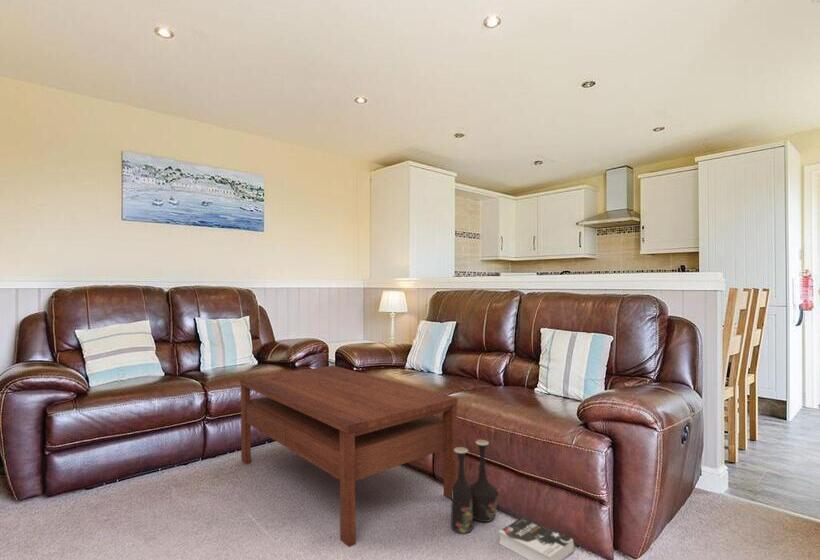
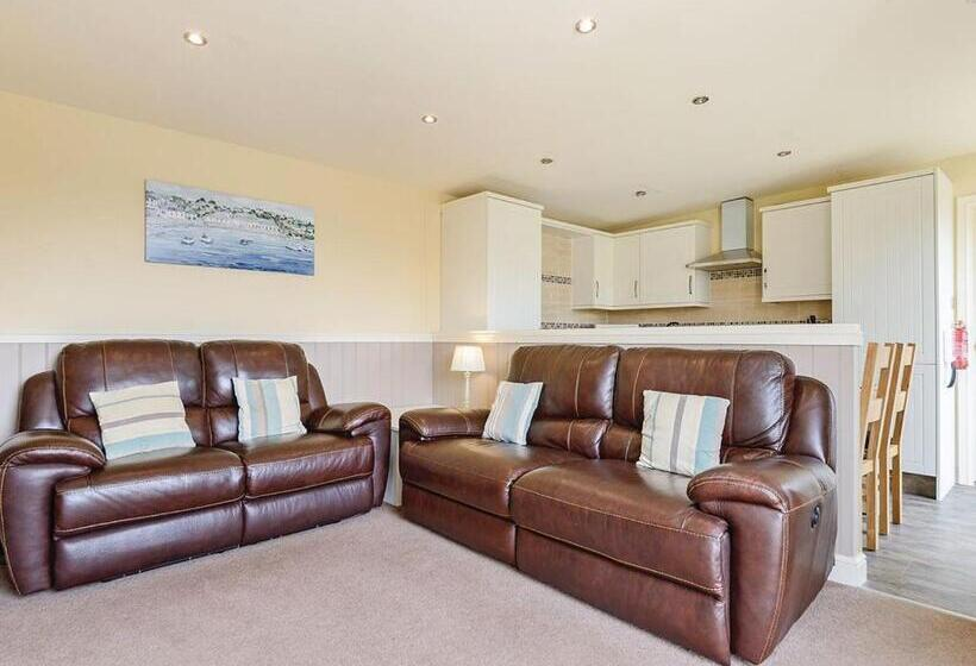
- book [497,516,575,560]
- vase [450,439,500,535]
- coffee table [239,365,459,548]
